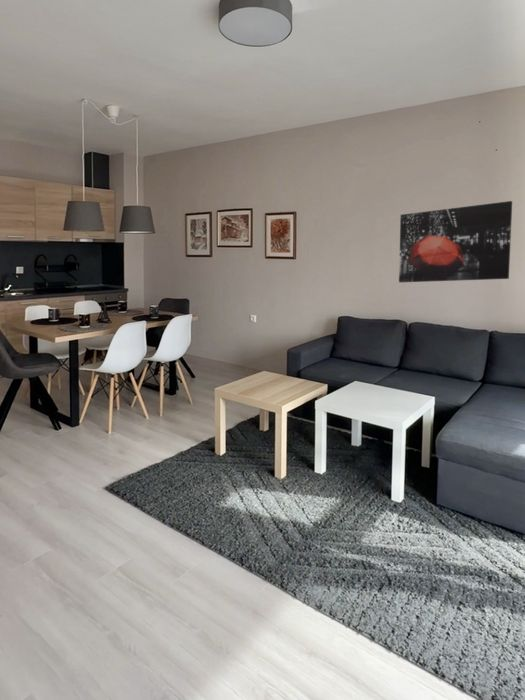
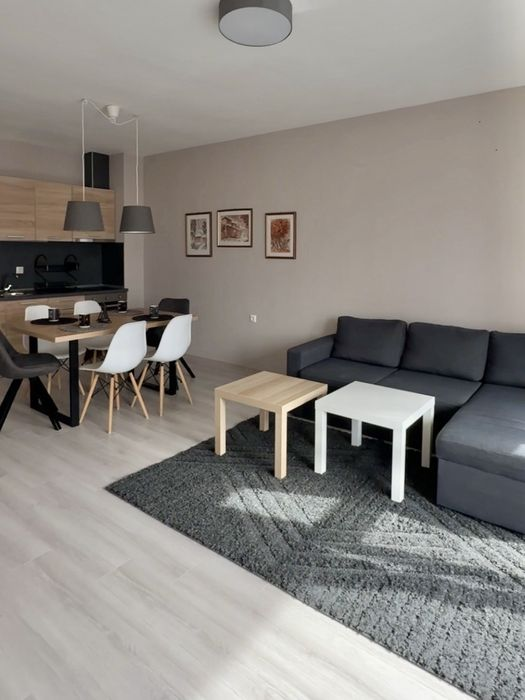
- wall art [398,200,513,283]
